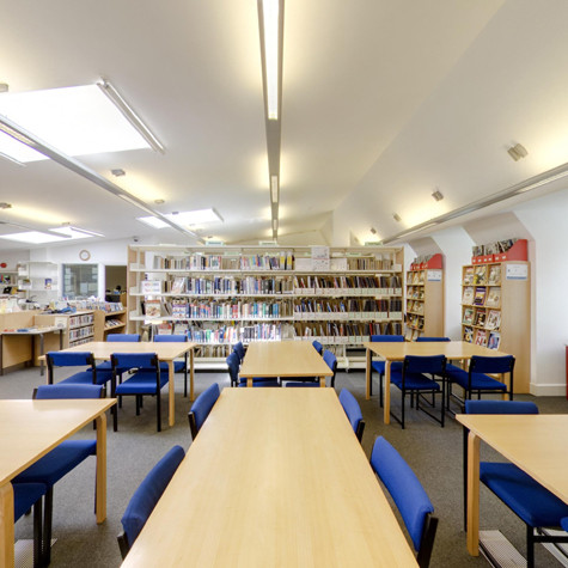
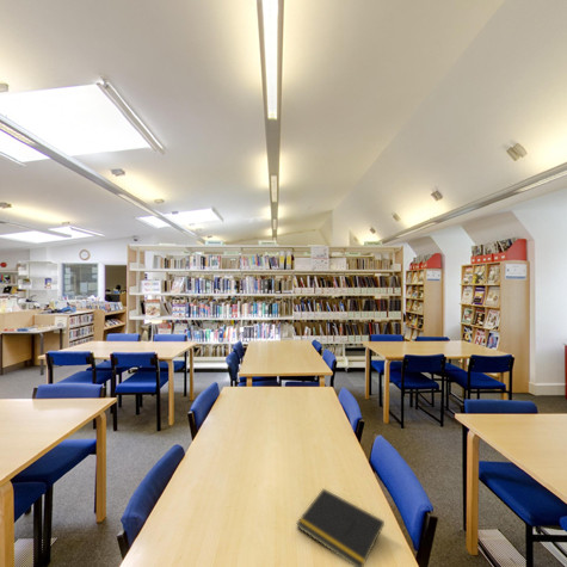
+ notepad [295,487,386,567]
